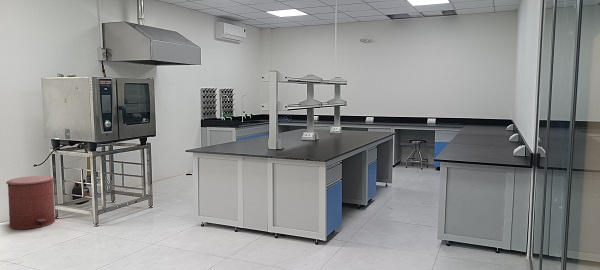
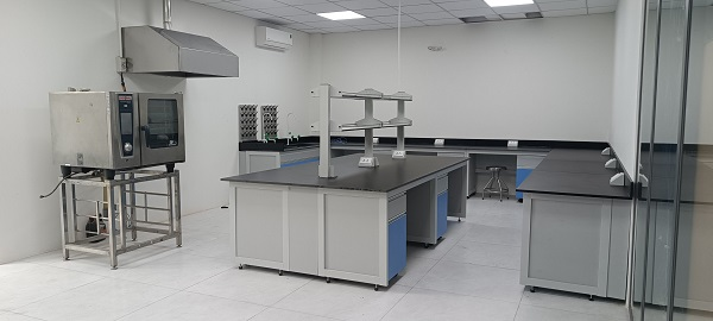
- trash can [5,175,56,230]
